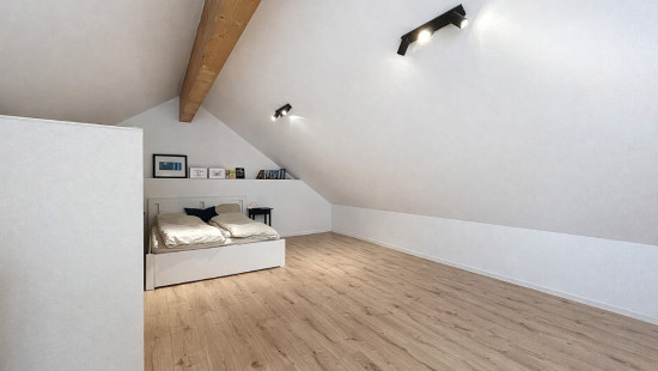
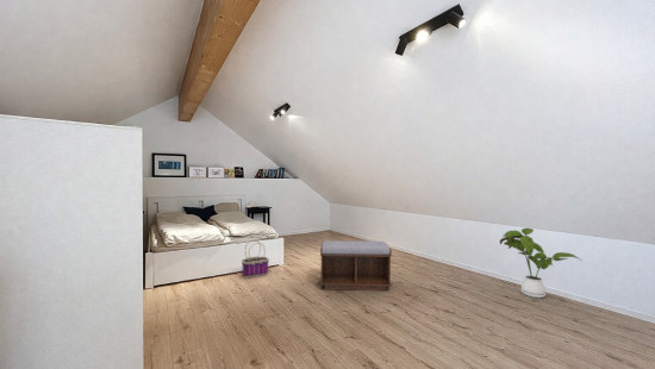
+ house plant [499,227,582,299]
+ bench [319,239,393,292]
+ basket [241,239,270,279]
